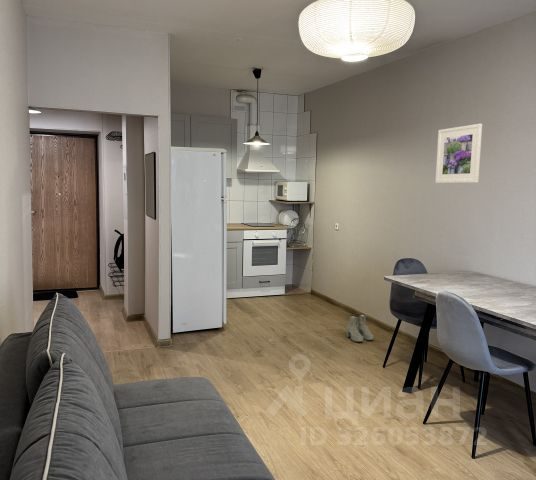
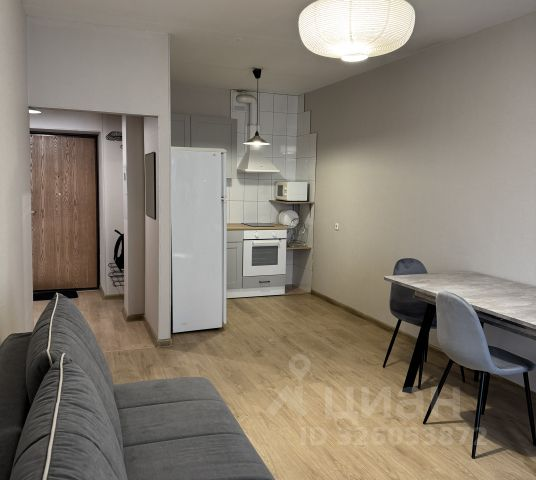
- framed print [434,123,483,184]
- boots [346,313,374,343]
